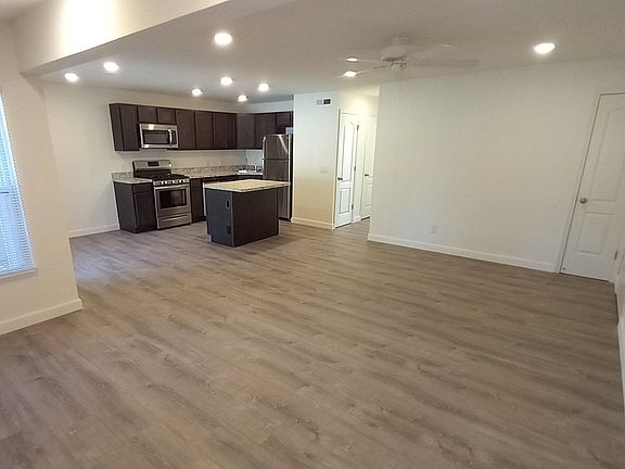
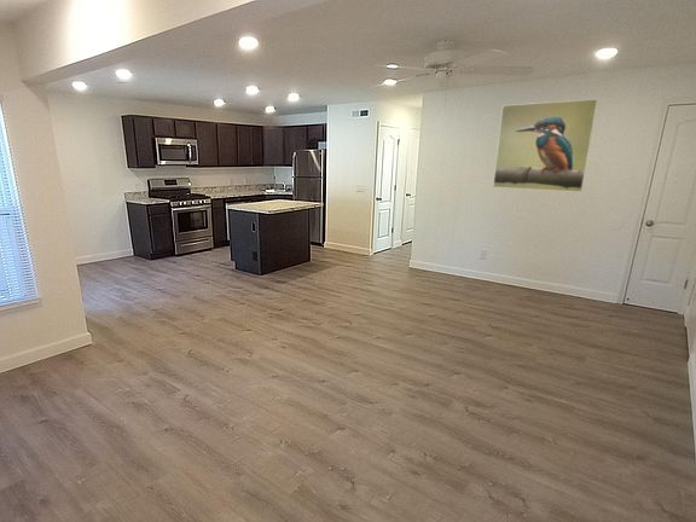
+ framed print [492,98,599,193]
